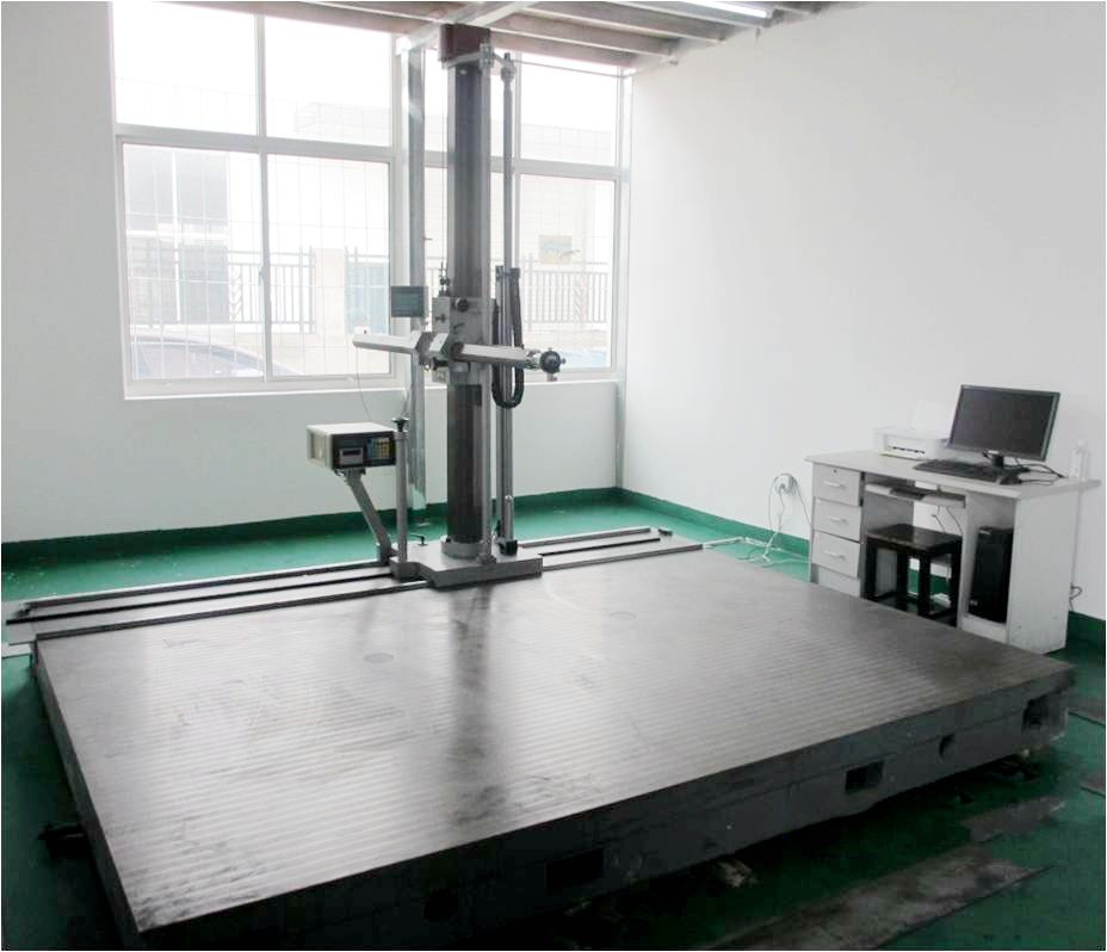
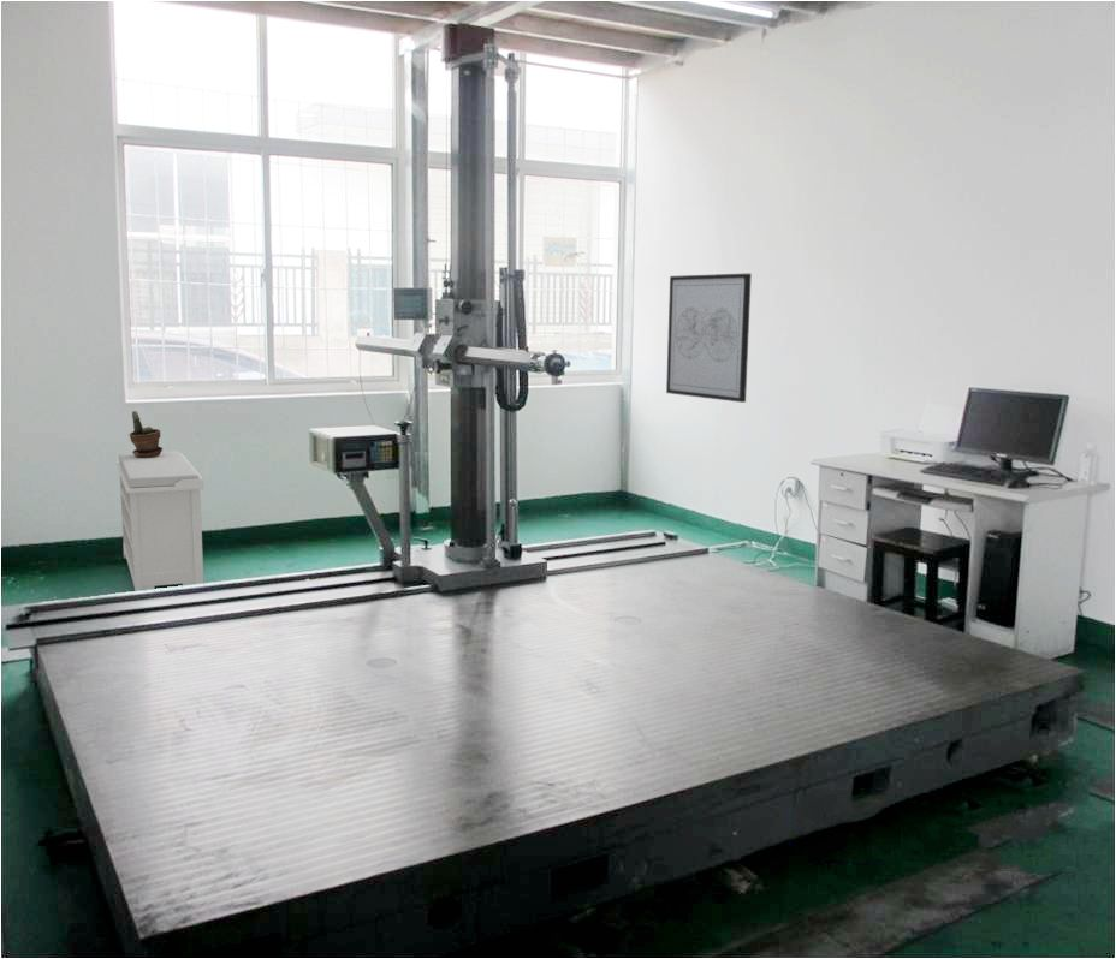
+ potted plant [129,410,164,458]
+ bench [115,451,204,592]
+ wall art [665,273,753,404]
